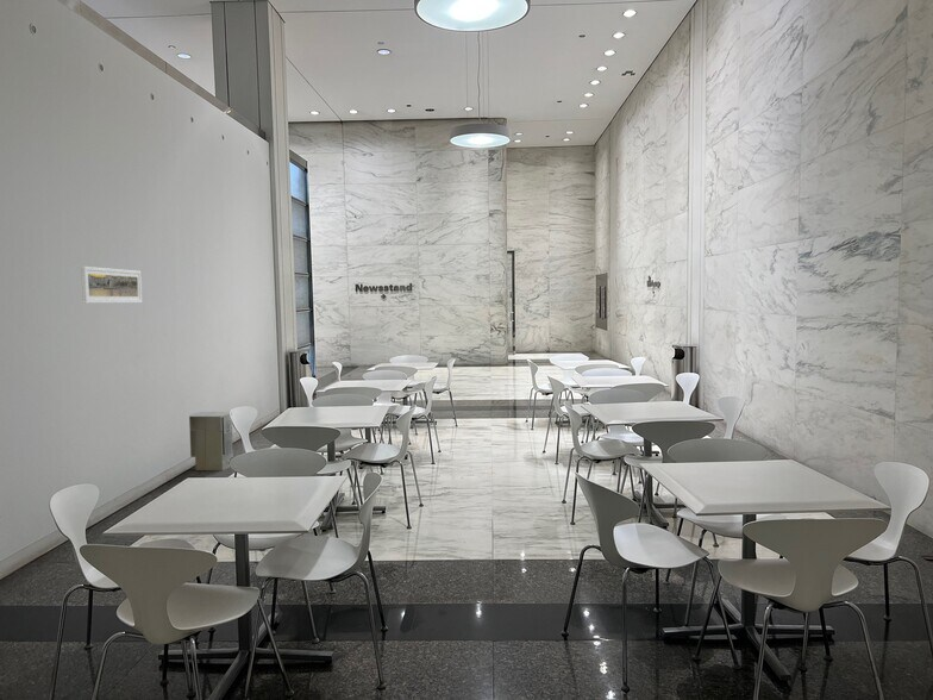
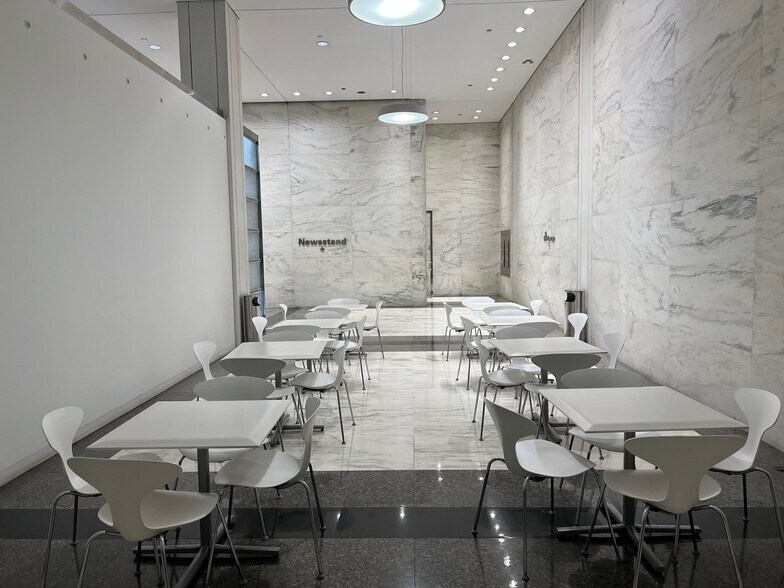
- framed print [80,265,143,305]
- air purifier [188,411,234,471]
